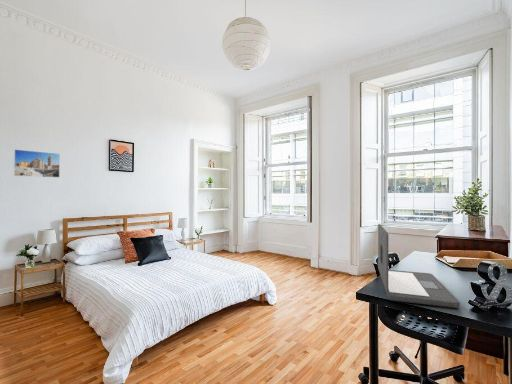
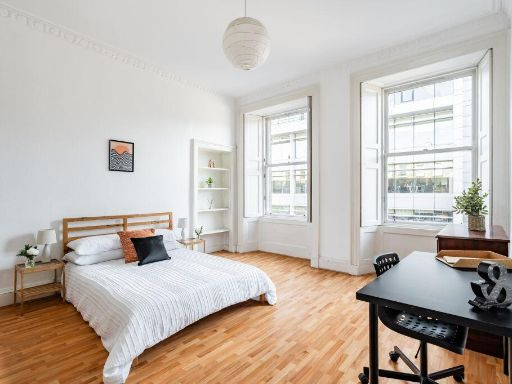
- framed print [13,148,61,179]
- laptop [377,223,461,309]
